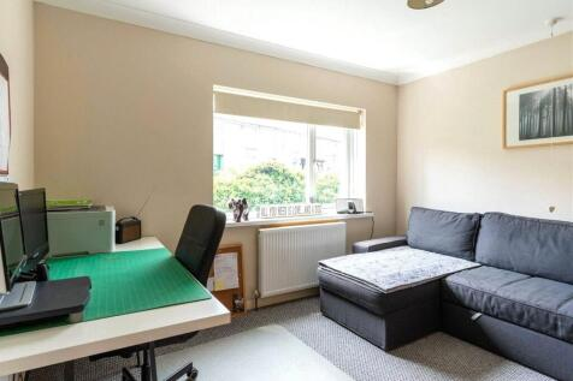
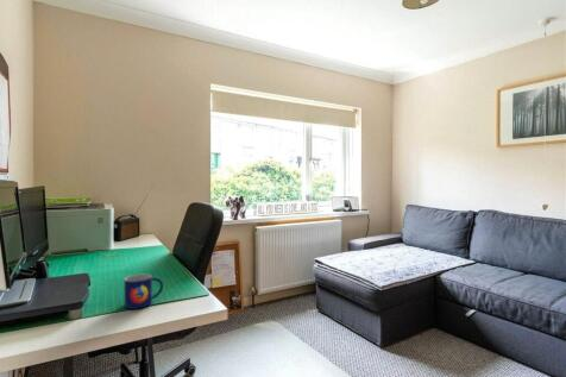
+ mug [124,274,164,310]
